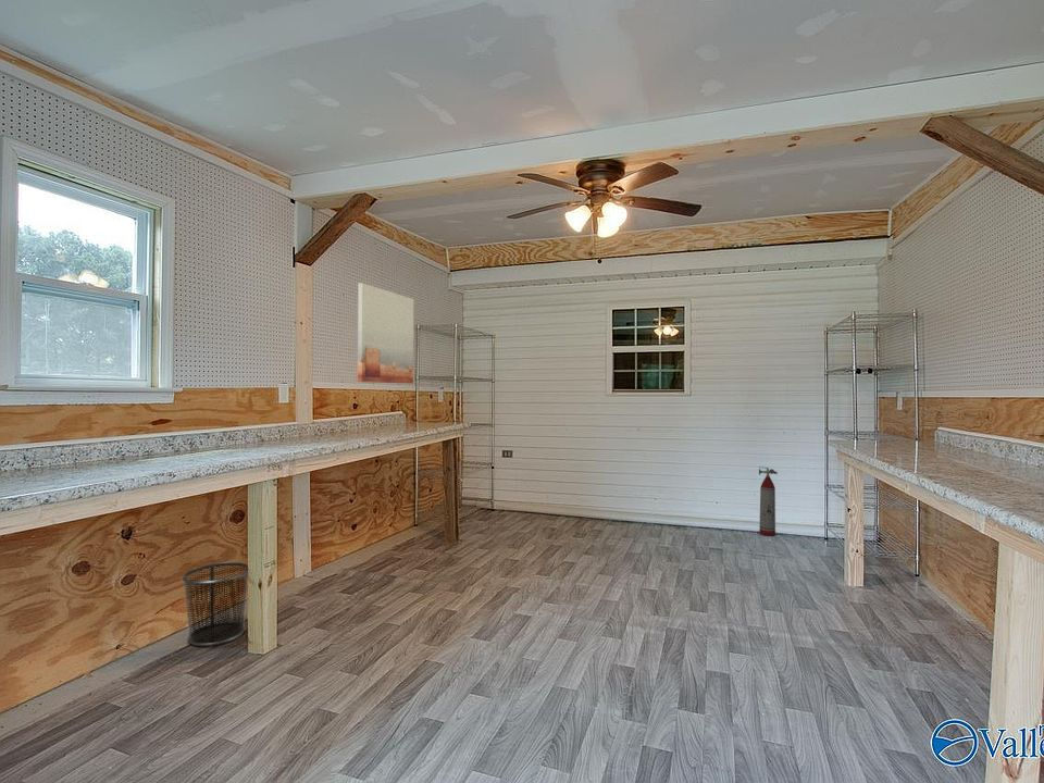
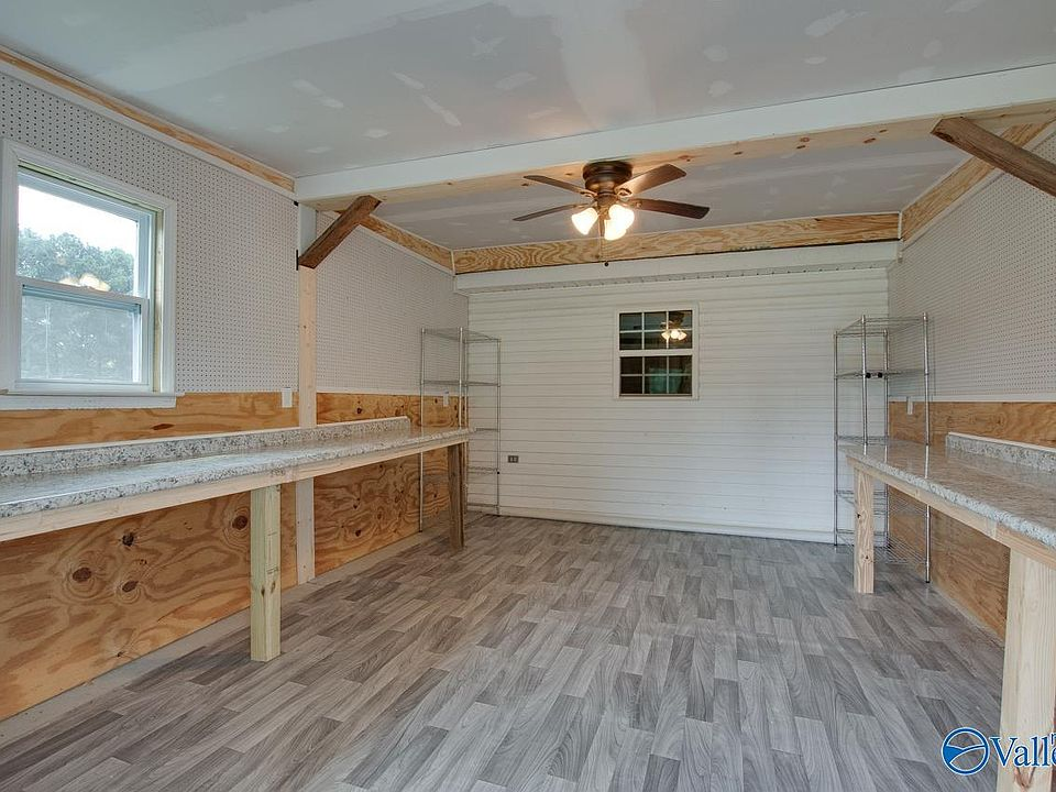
- fire extinguisher [758,465,779,537]
- waste bin [182,561,249,647]
- wall art [357,282,414,384]
